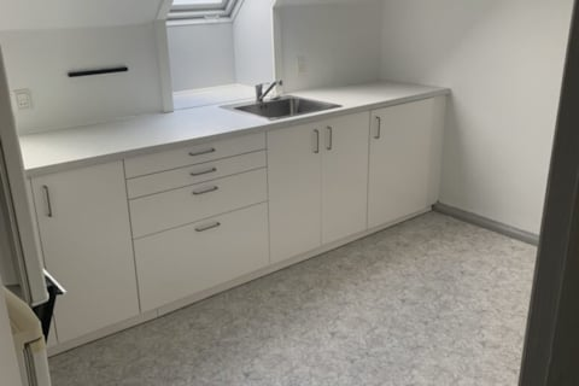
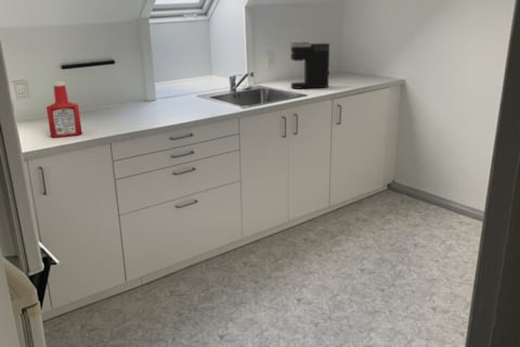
+ coffee maker [288,41,330,90]
+ soap bottle [46,80,83,139]
